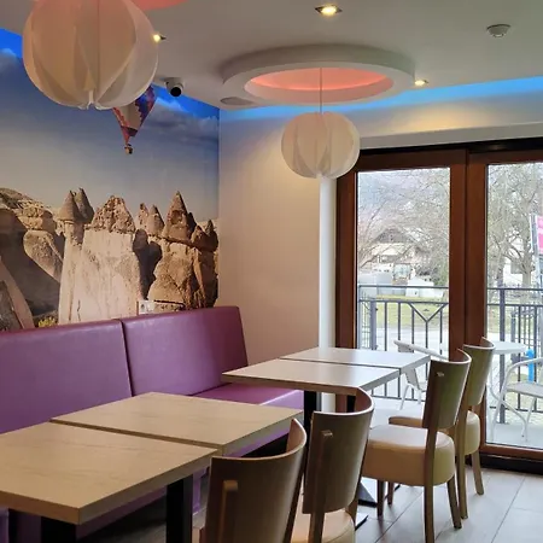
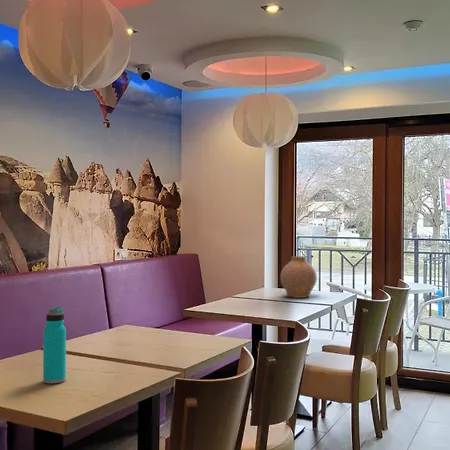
+ vase [279,255,318,299]
+ water bottle [42,306,67,384]
